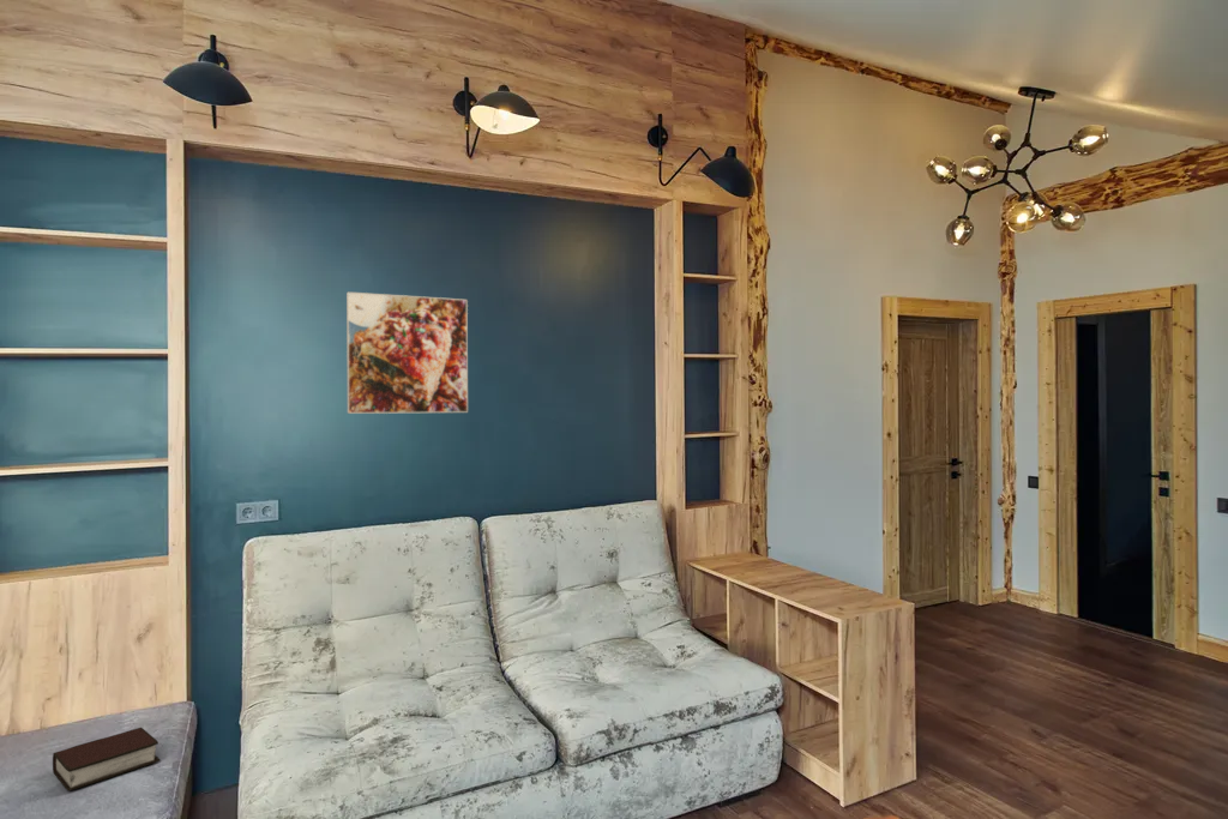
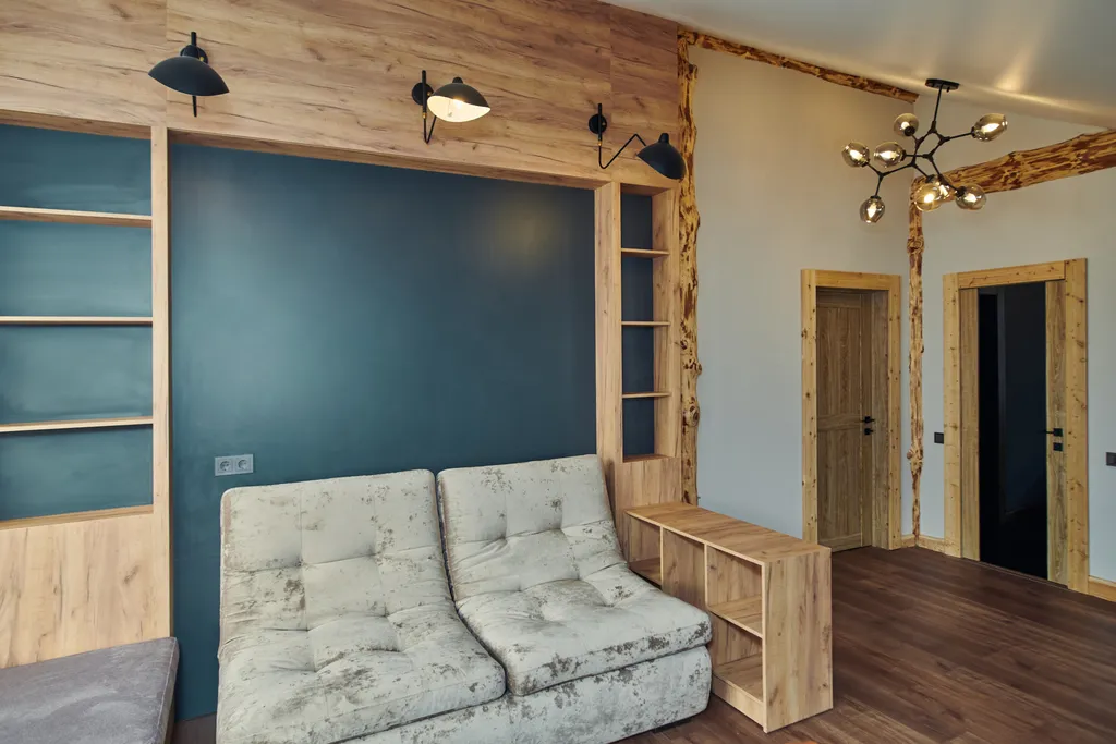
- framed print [345,291,469,415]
- bible [52,727,161,791]
